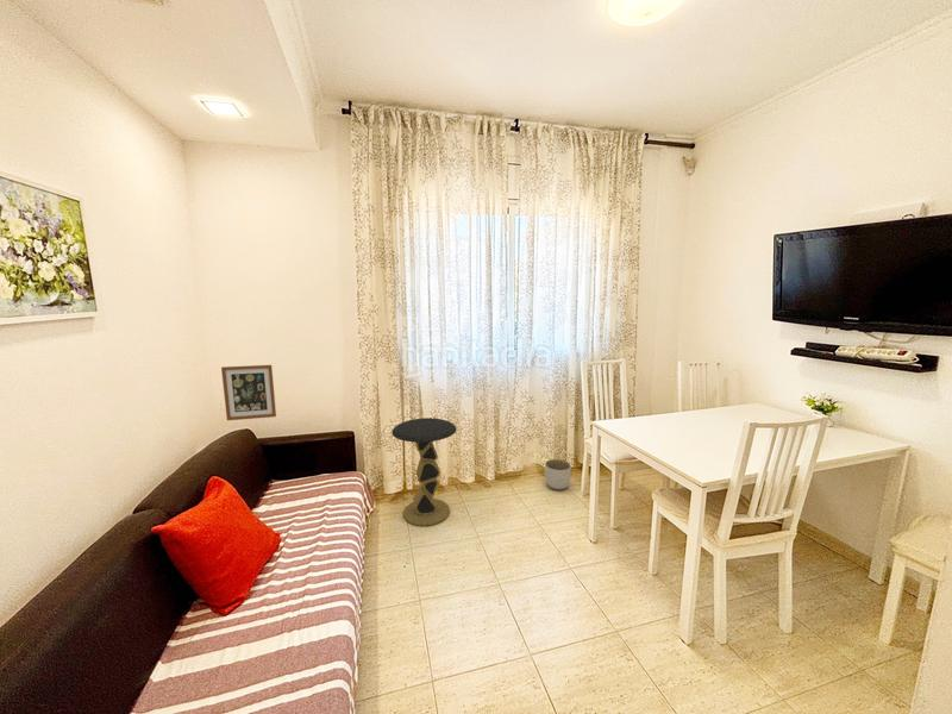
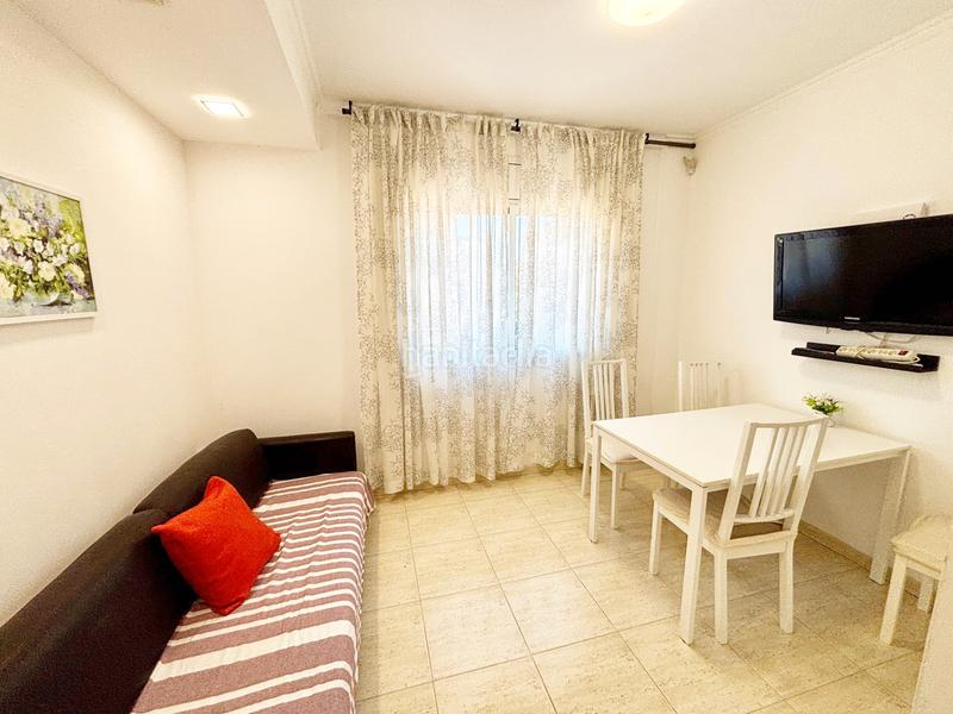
- wall art [220,364,277,421]
- planter [544,458,572,490]
- side table [390,416,457,527]
